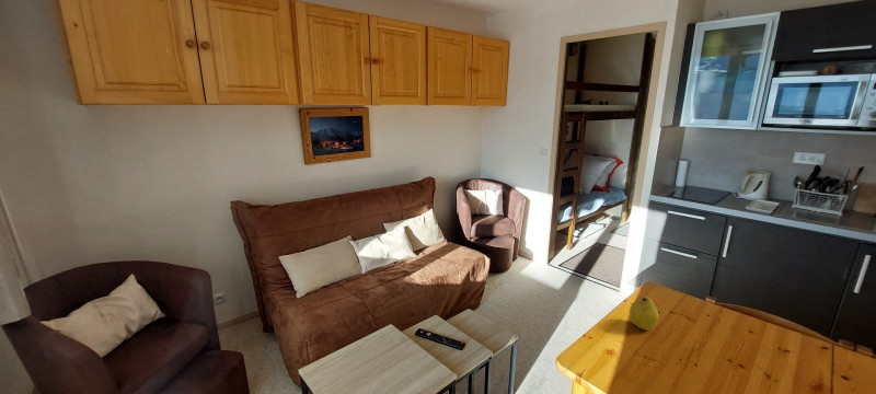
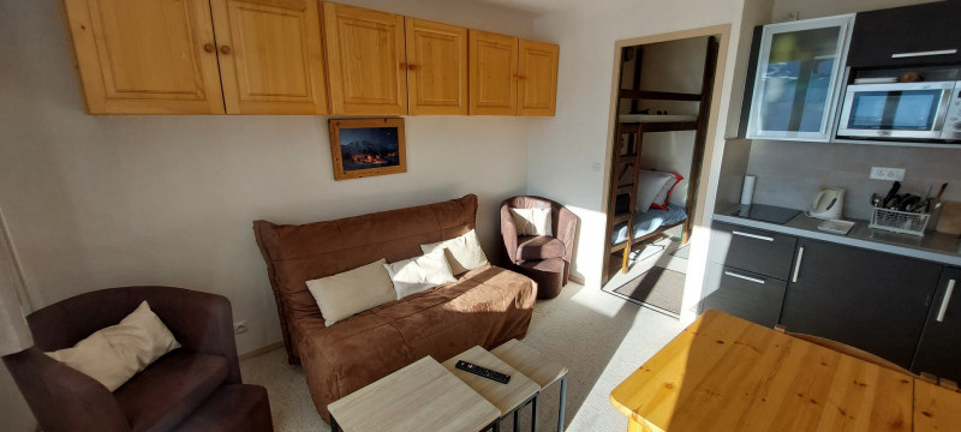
- fruit [629,296,660,332]
